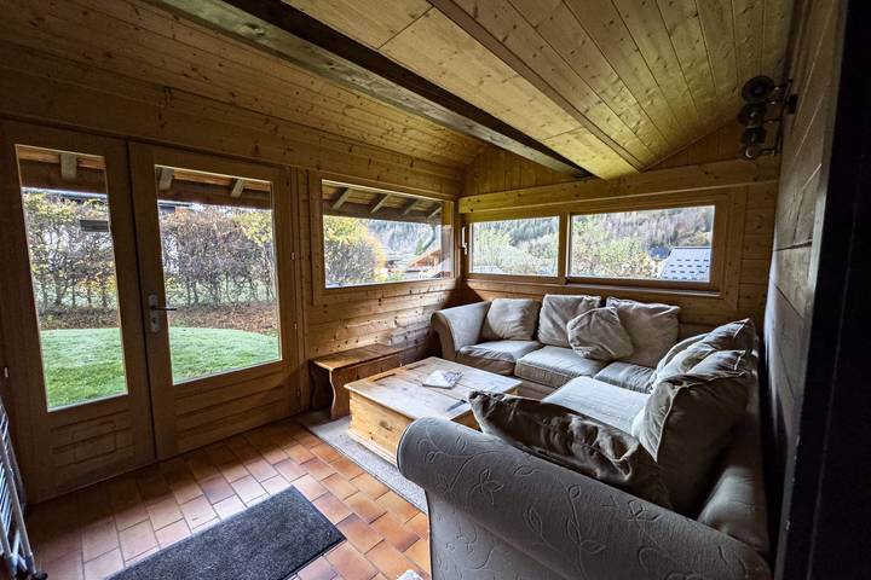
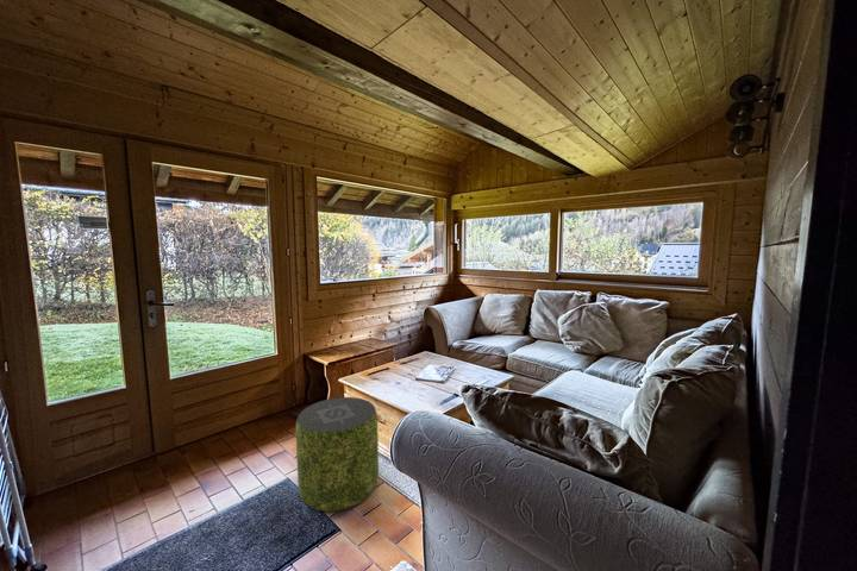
+ pouf [295,396,380,513]
